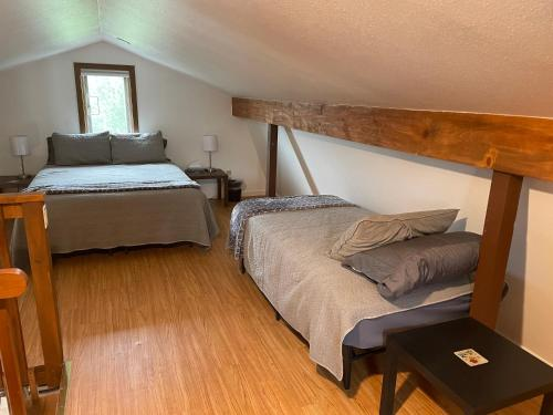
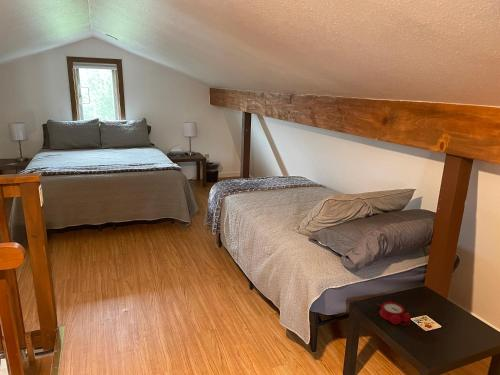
+ alarm clock [376,300,411,326]
